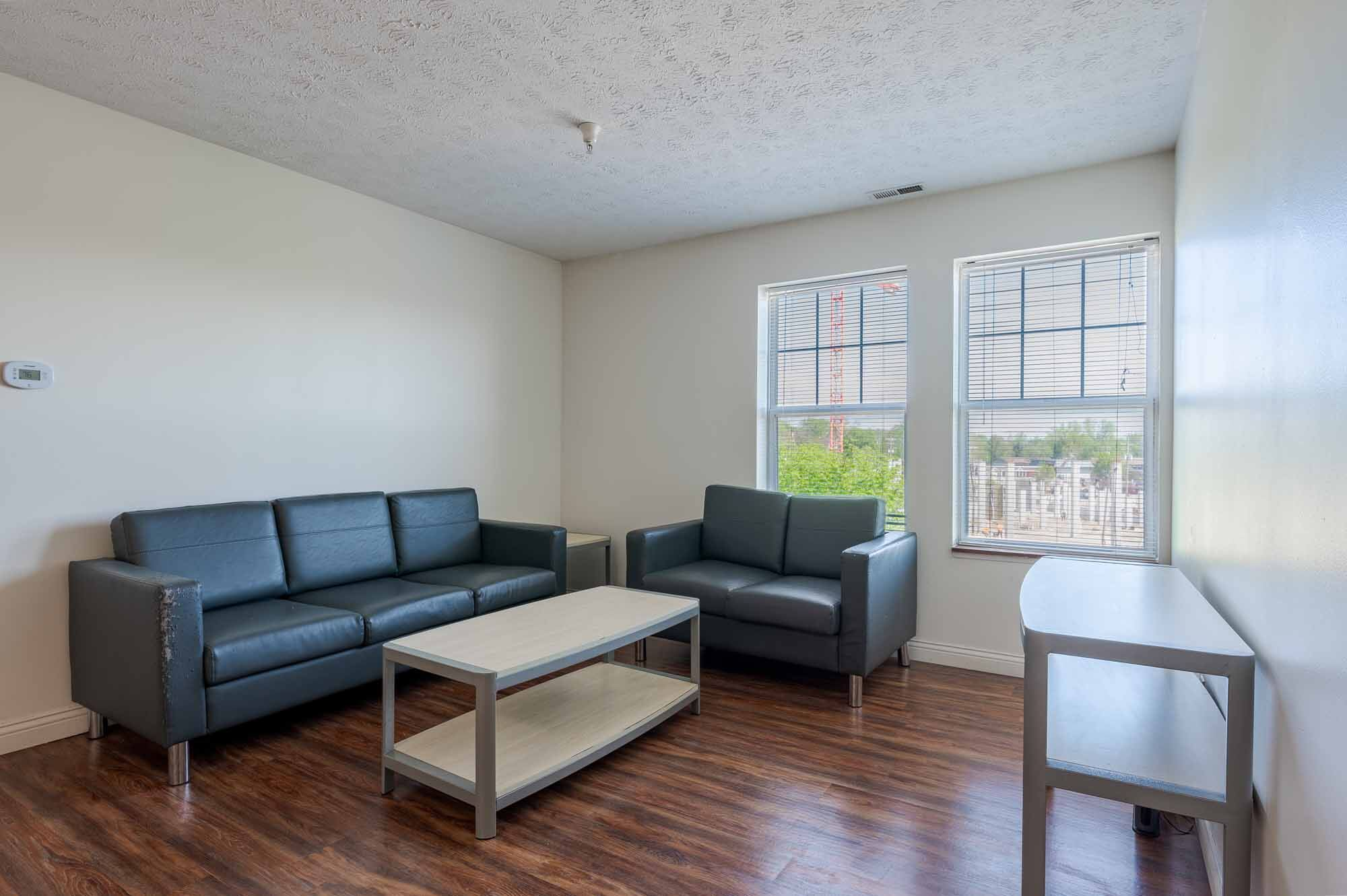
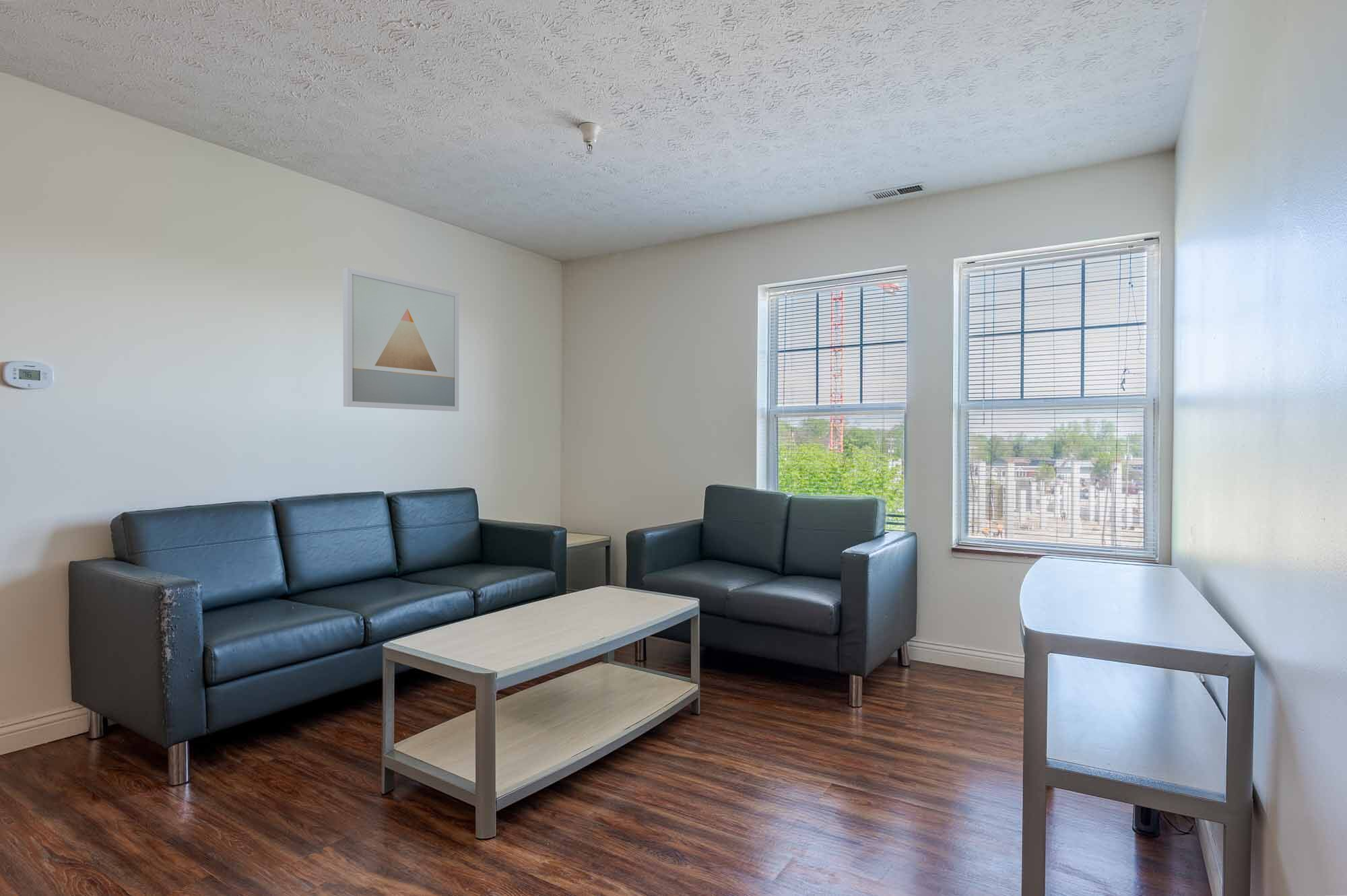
+ wall art [342,267,459,412]
